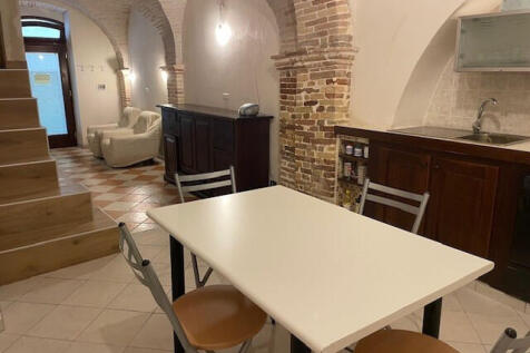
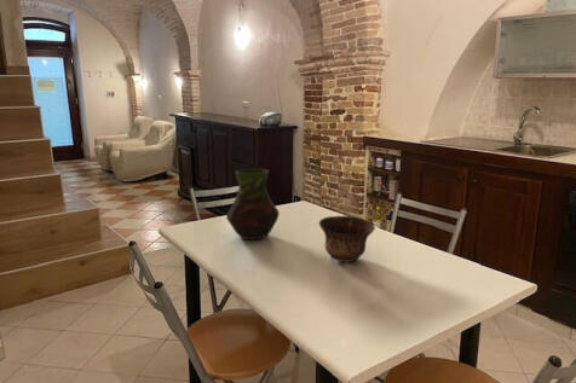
+ bowl [318,215,376,263]
+ vase [225,168,281,240]
